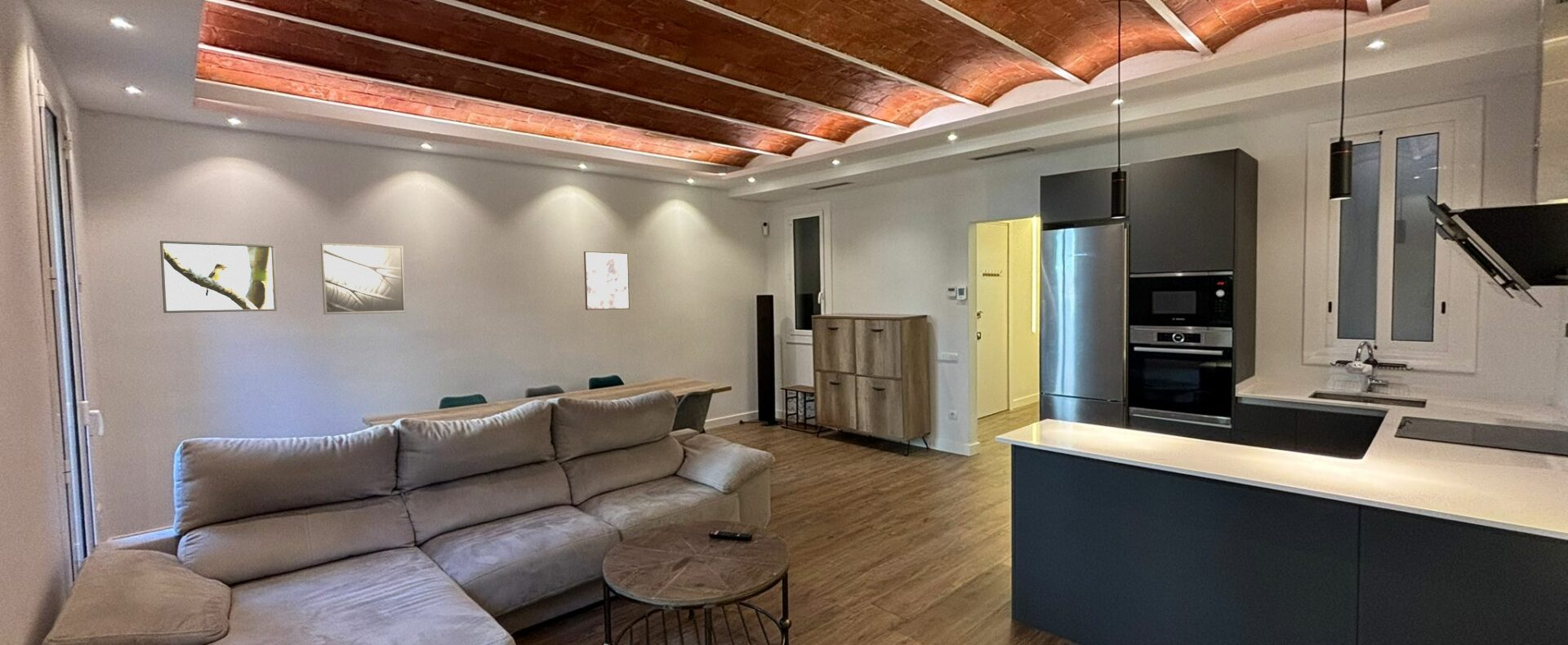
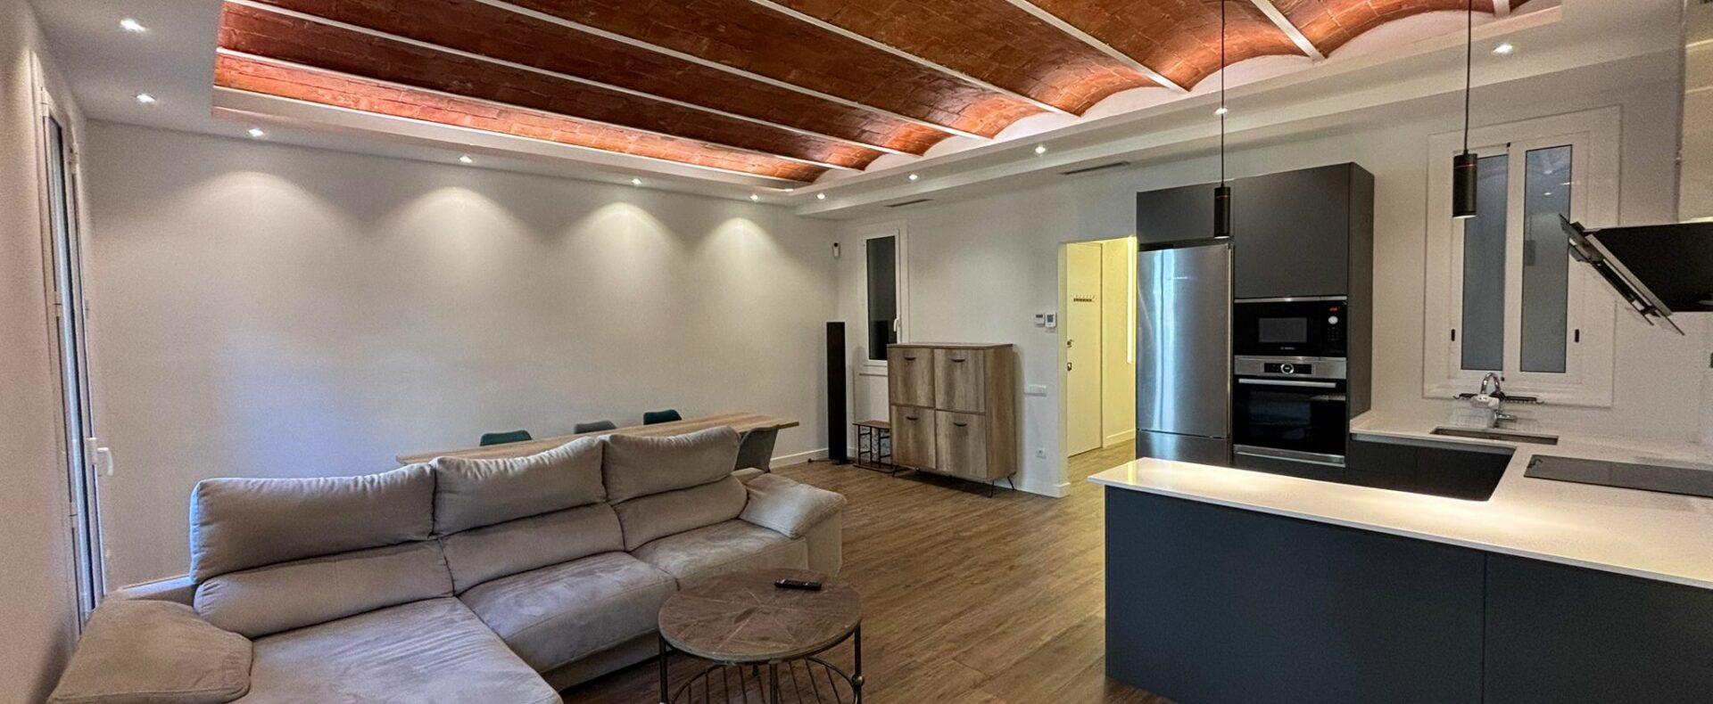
- wall art [583,251,630,311]
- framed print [320,242,407,315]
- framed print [159,240,278,314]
